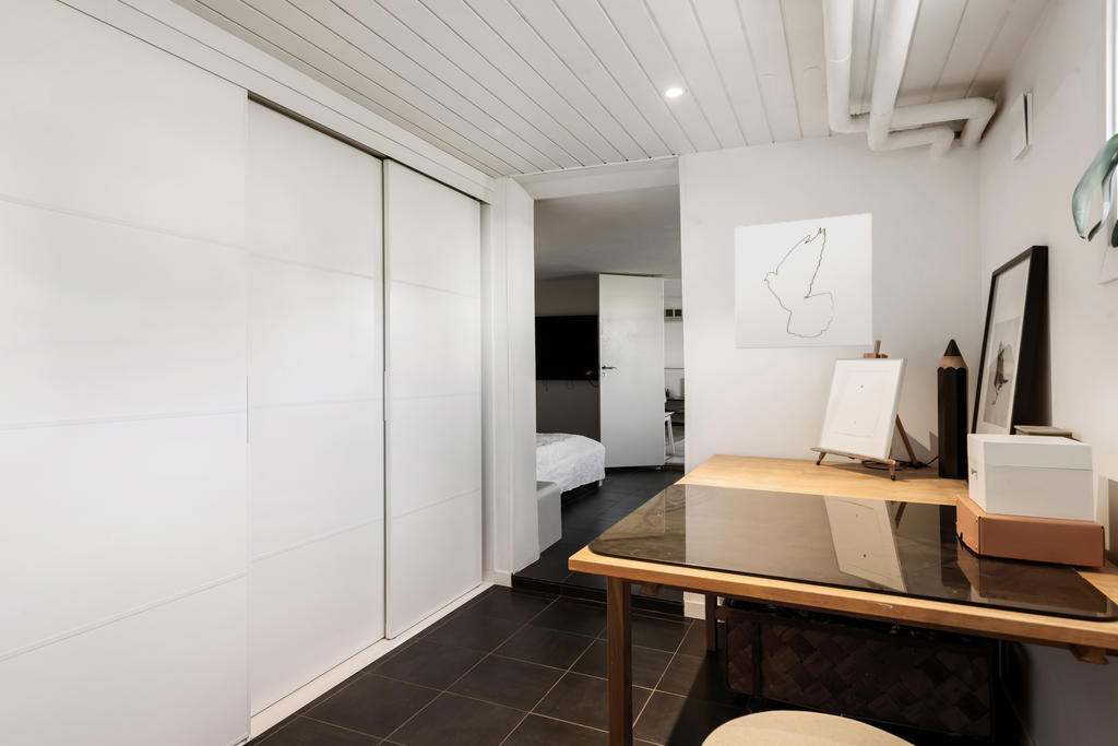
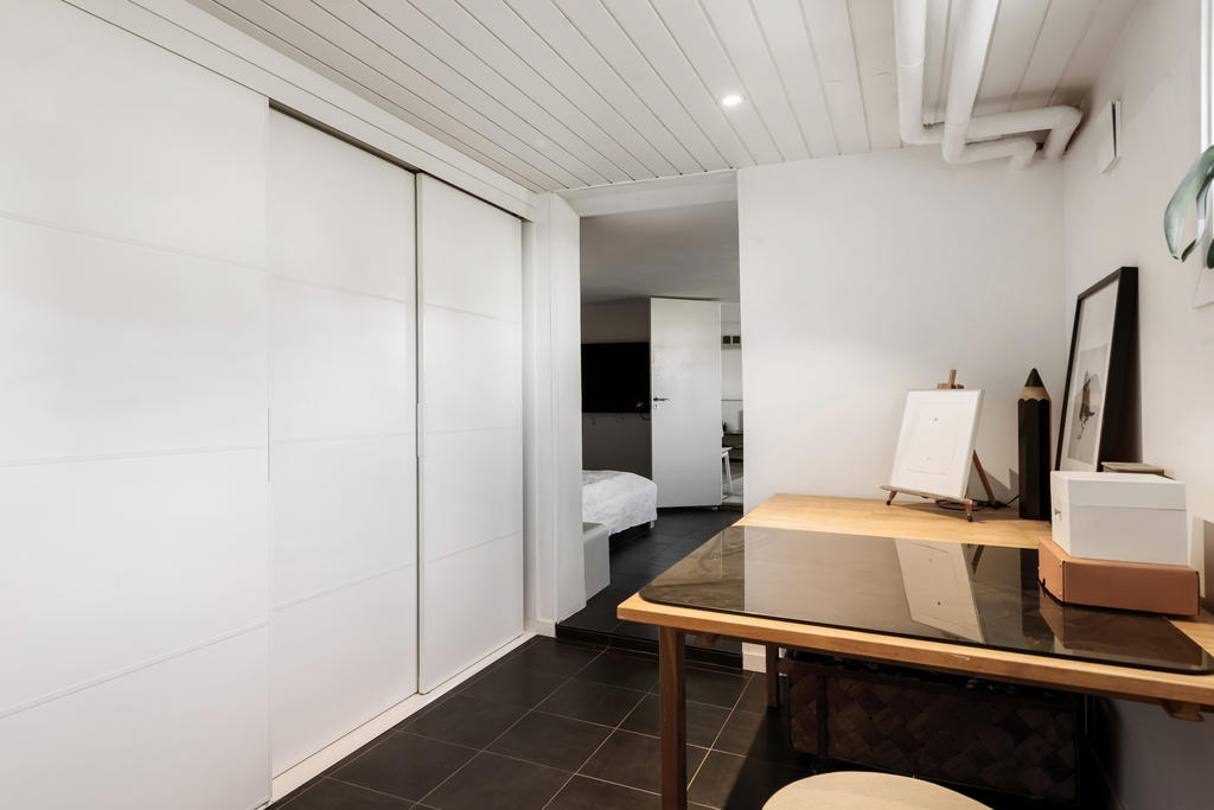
- wall art [734,212,873,350]
